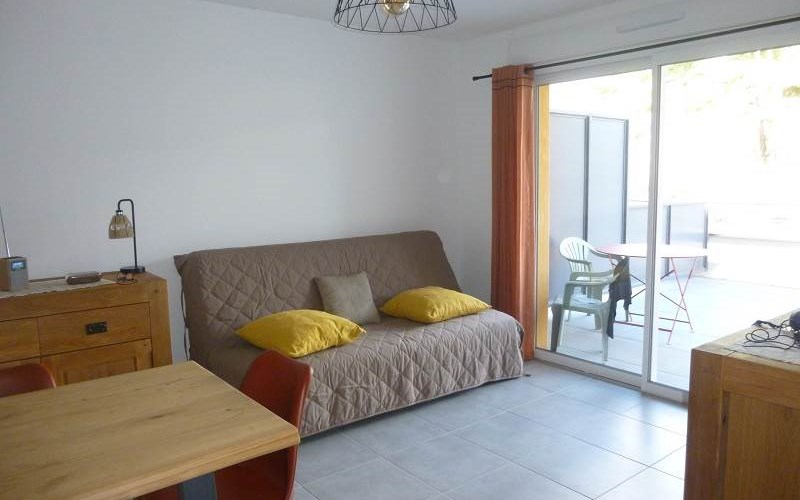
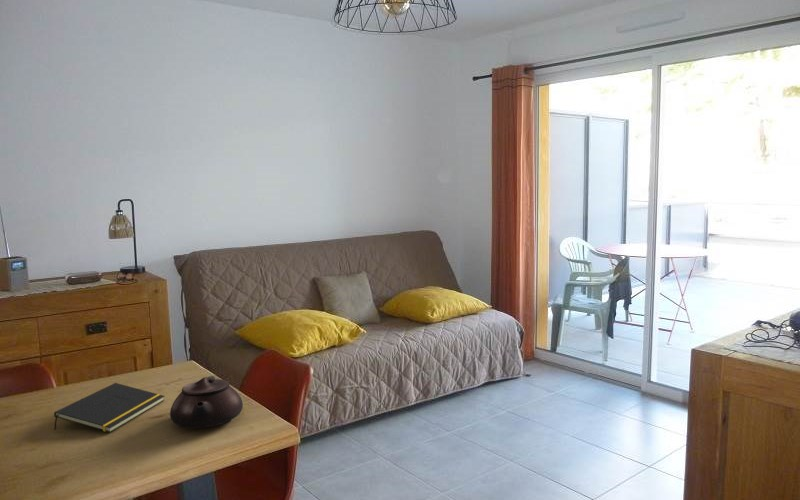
+ teapot [169,375,244,429]
+ notepad [53,382,166,434]
